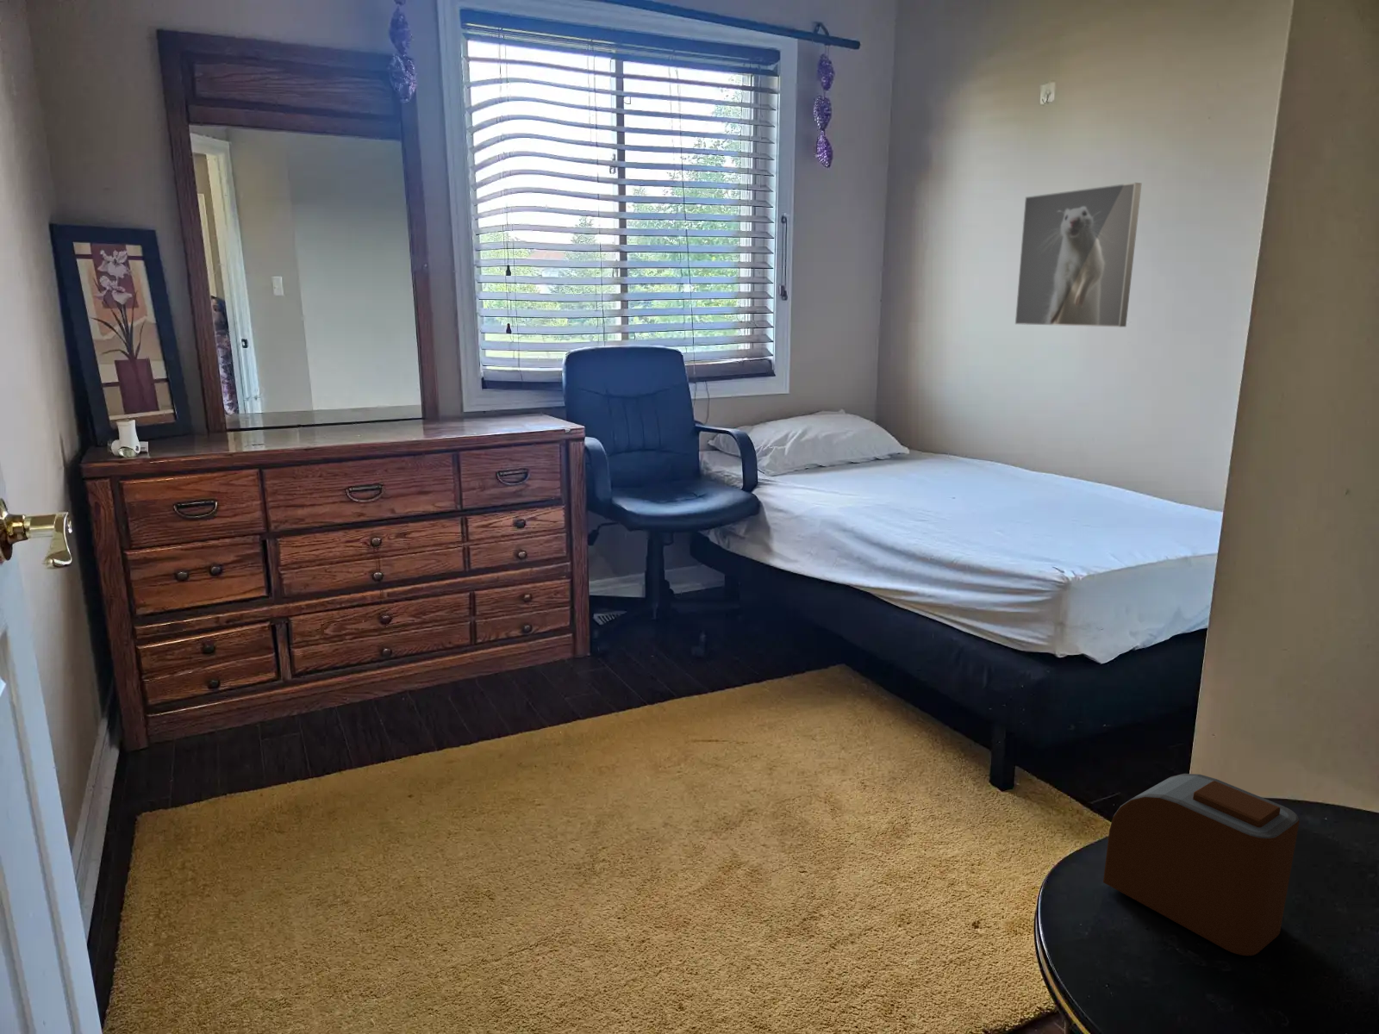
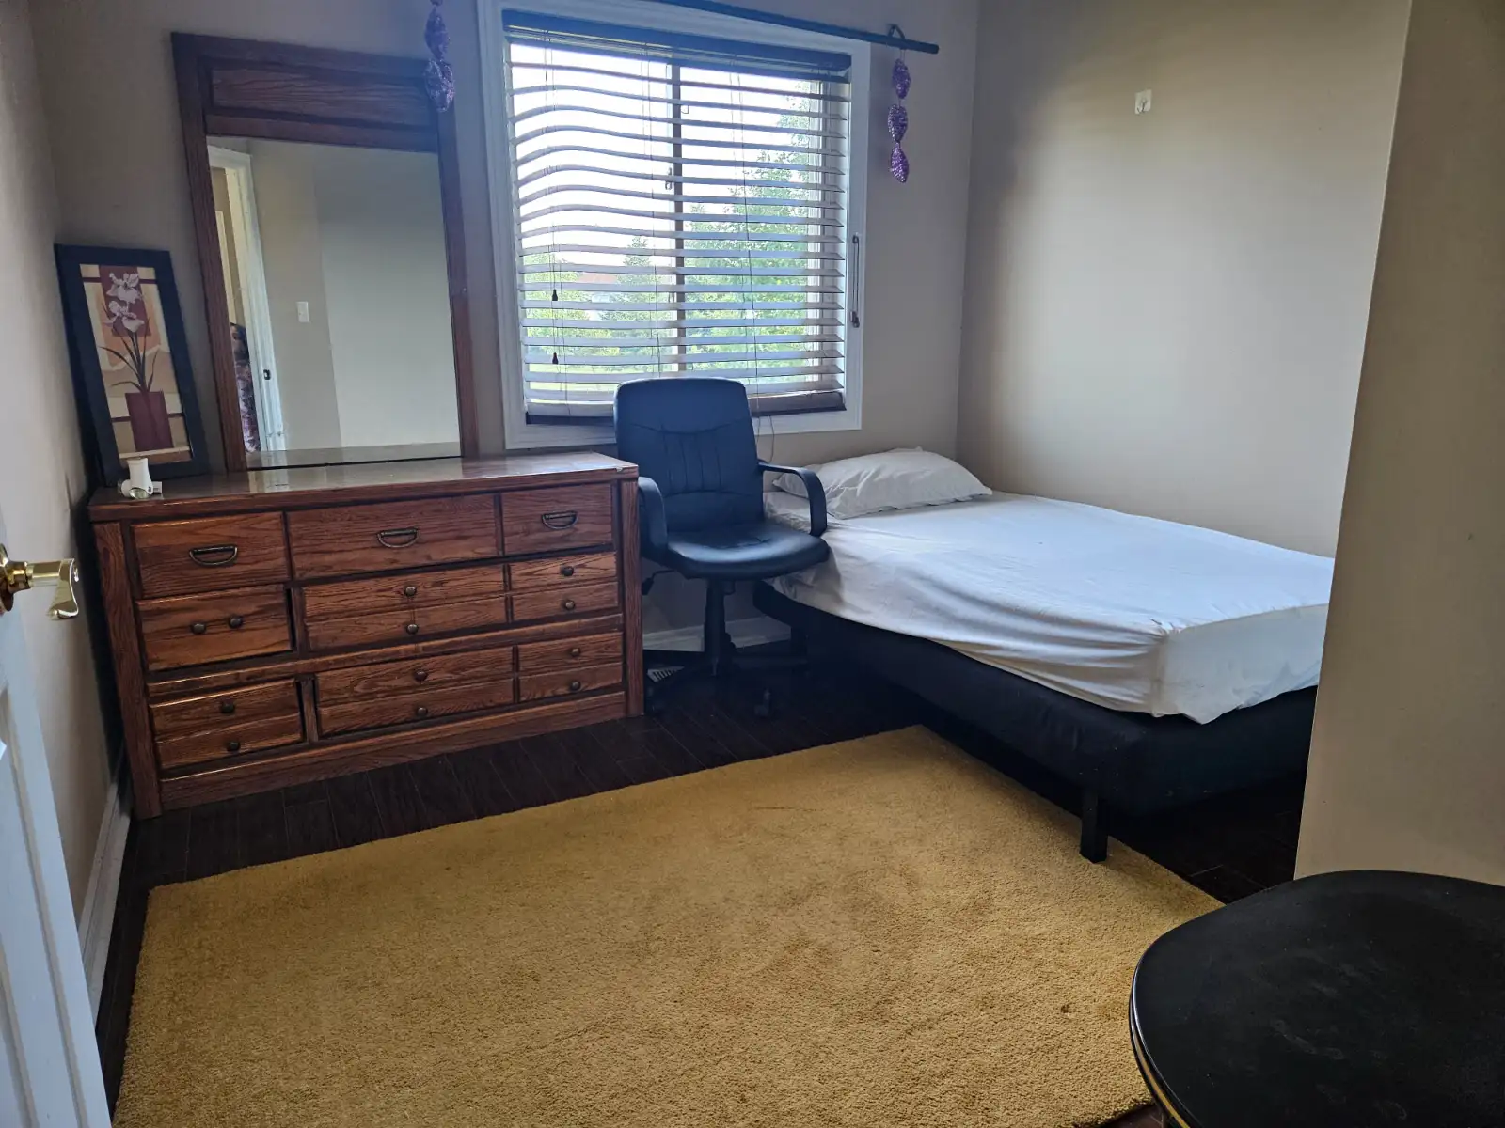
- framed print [1014,181,1143,327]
- alarm clock [1102,773,1300,957]
